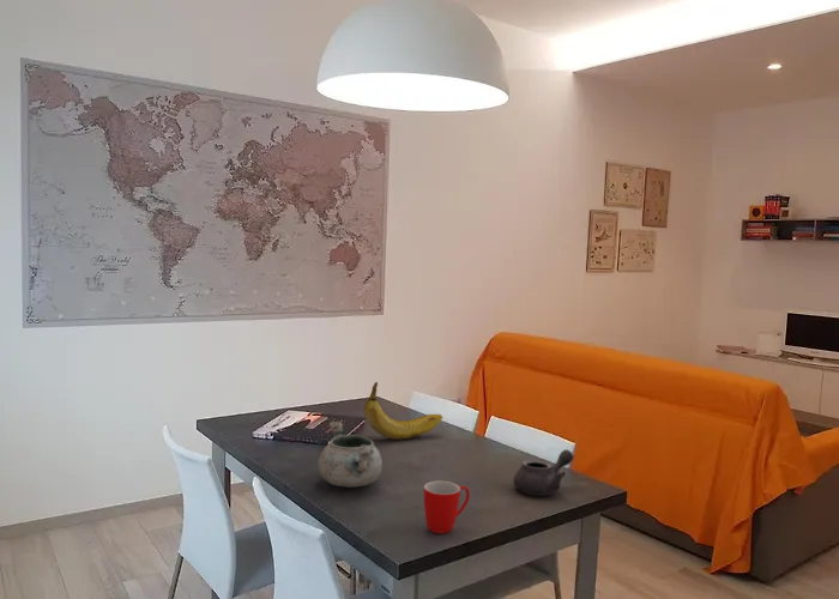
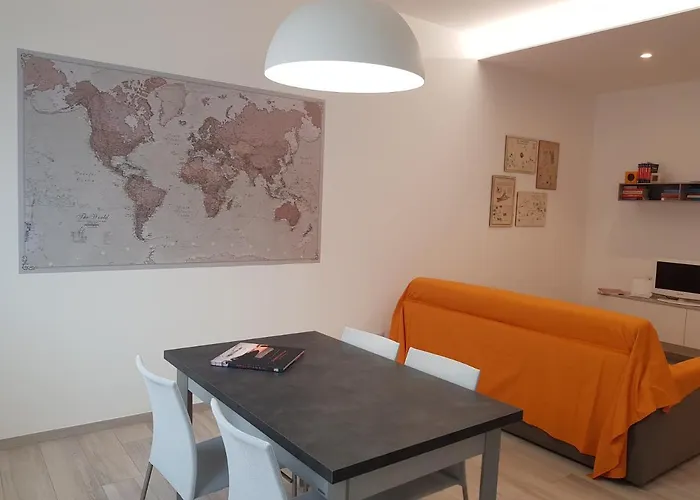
- mug [423,480,471,534]
- banana [363,381,443,441]
- teapot [512,448,575,496]
- decorative bowl [318,420,384,489]
